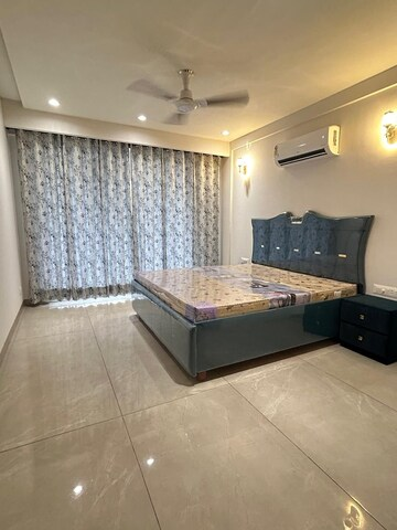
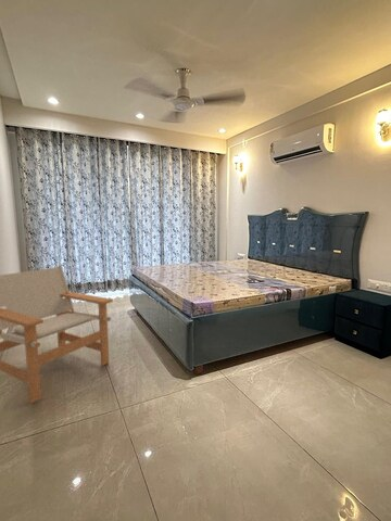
+ lounge chair [0,265,114,405]
